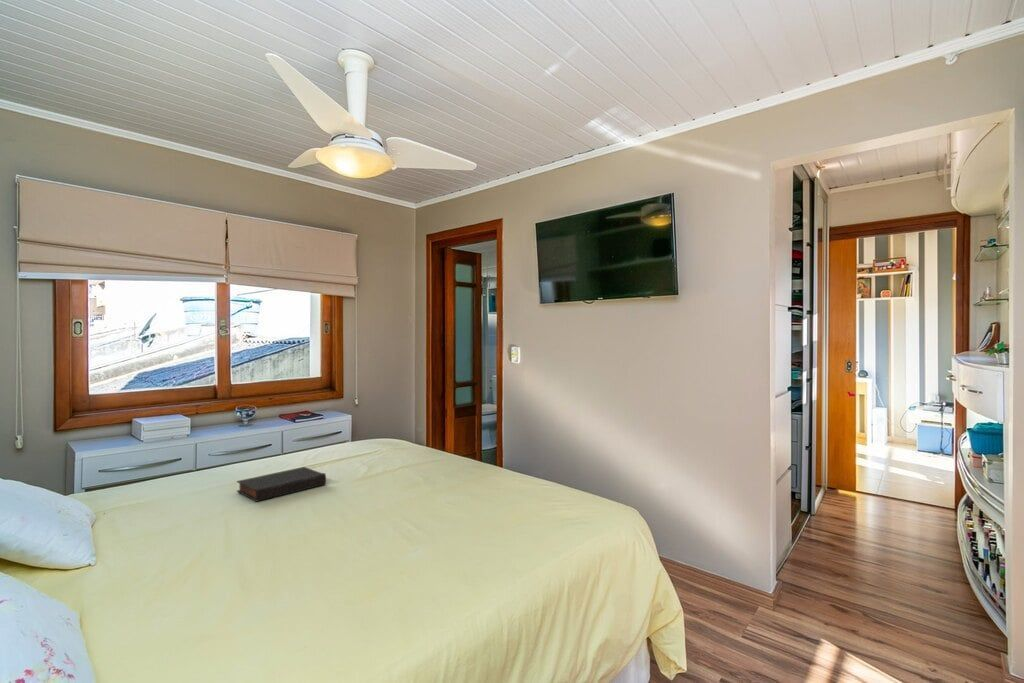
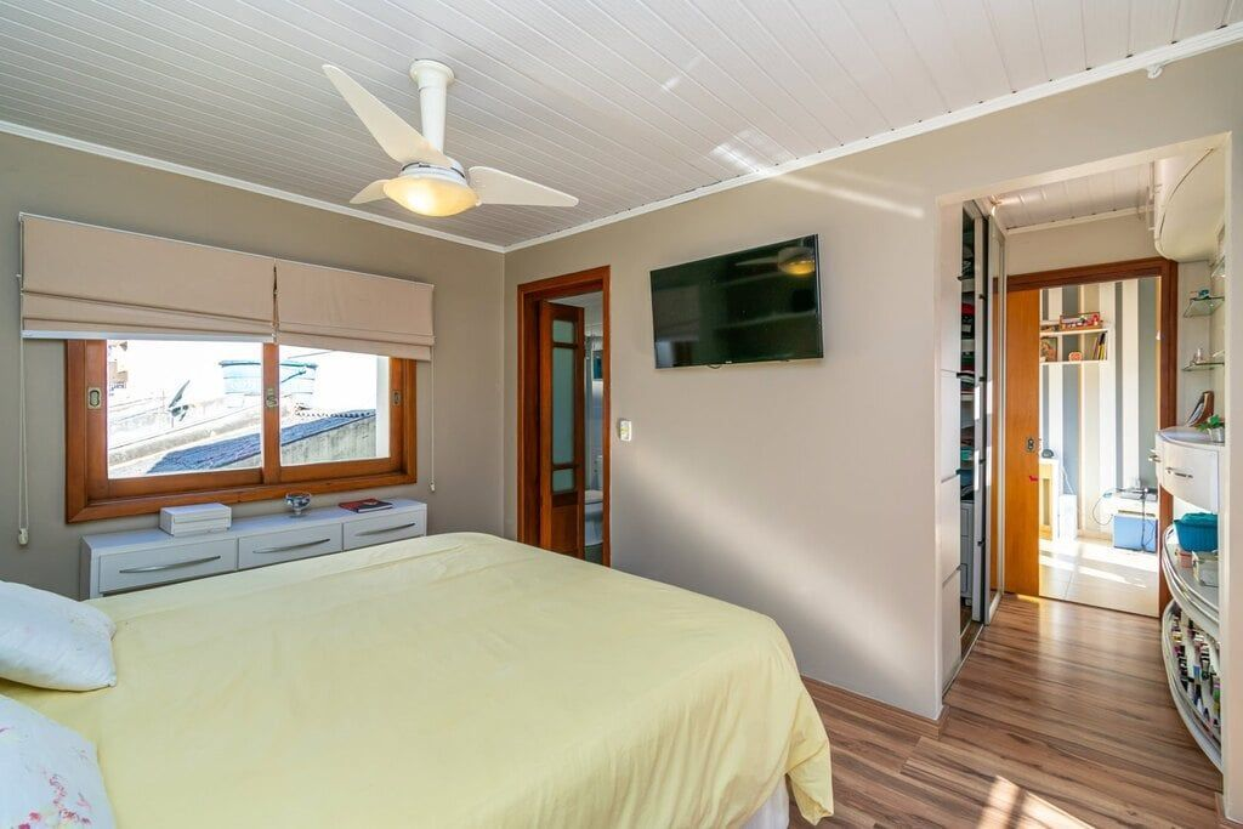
- book [236,466,327,503]
